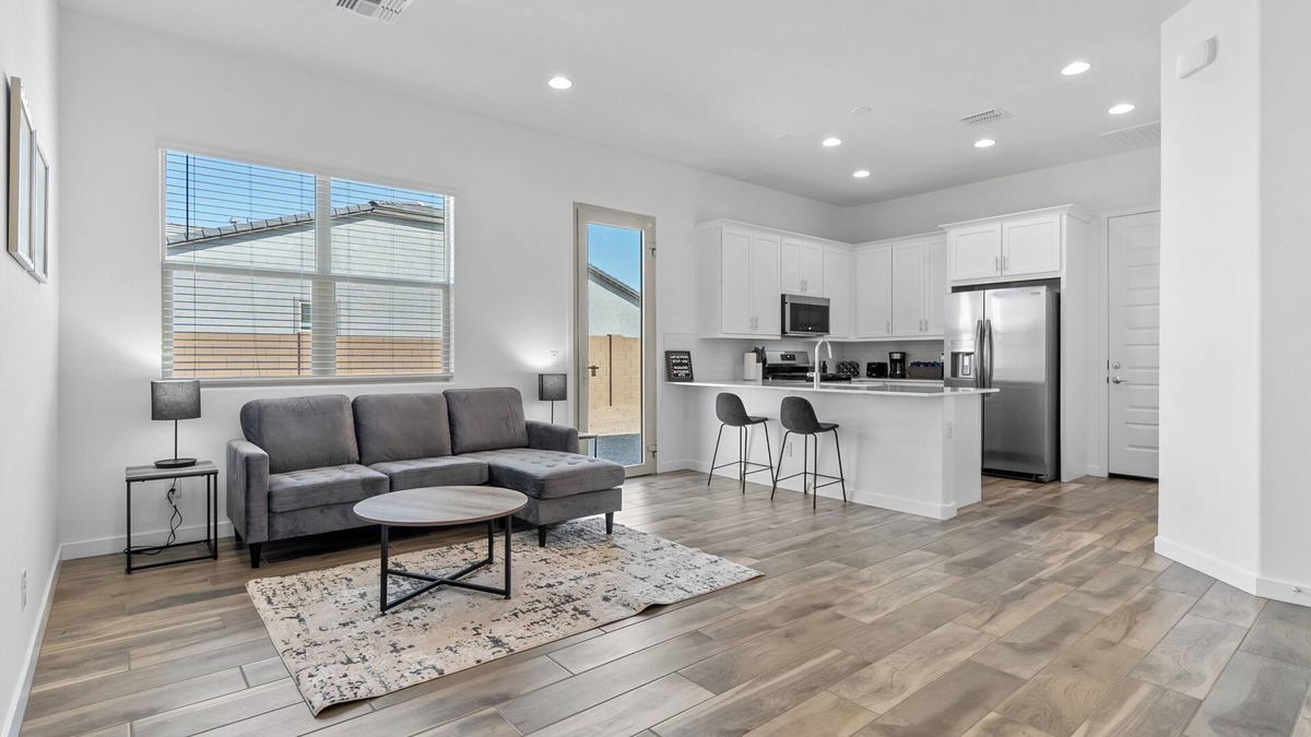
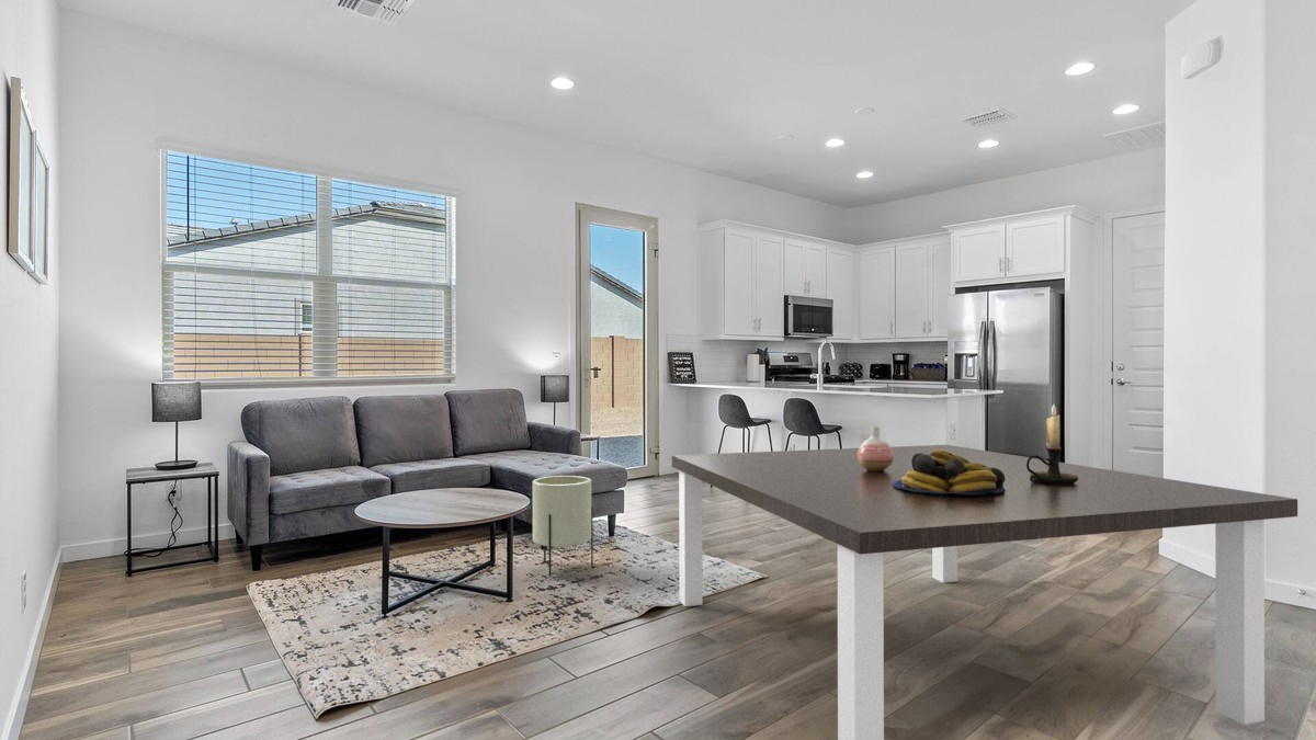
+ candle holder [1026,403,1078,485]
+ dining table [671,444,1298,740]
+ fruit bowl [893,449,1006,496]
+ planter [532,475,594,578]
+ vase [858,425,894,471]
